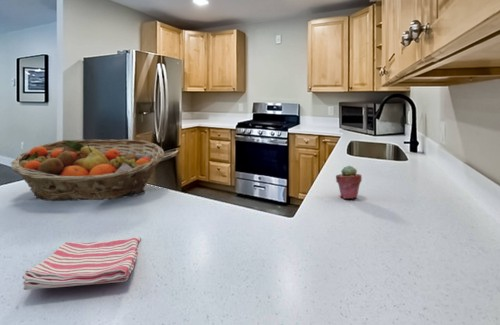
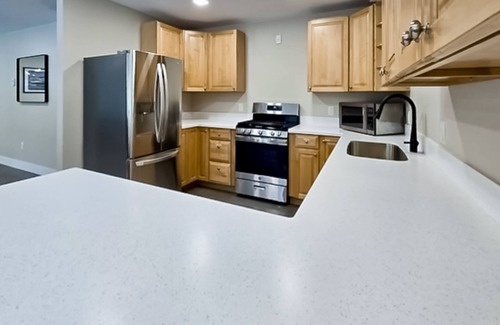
- potted succulent [335,165,363,200]
- fruit basket [10,138,165,202]
- dish towel [22,236,142,291]
